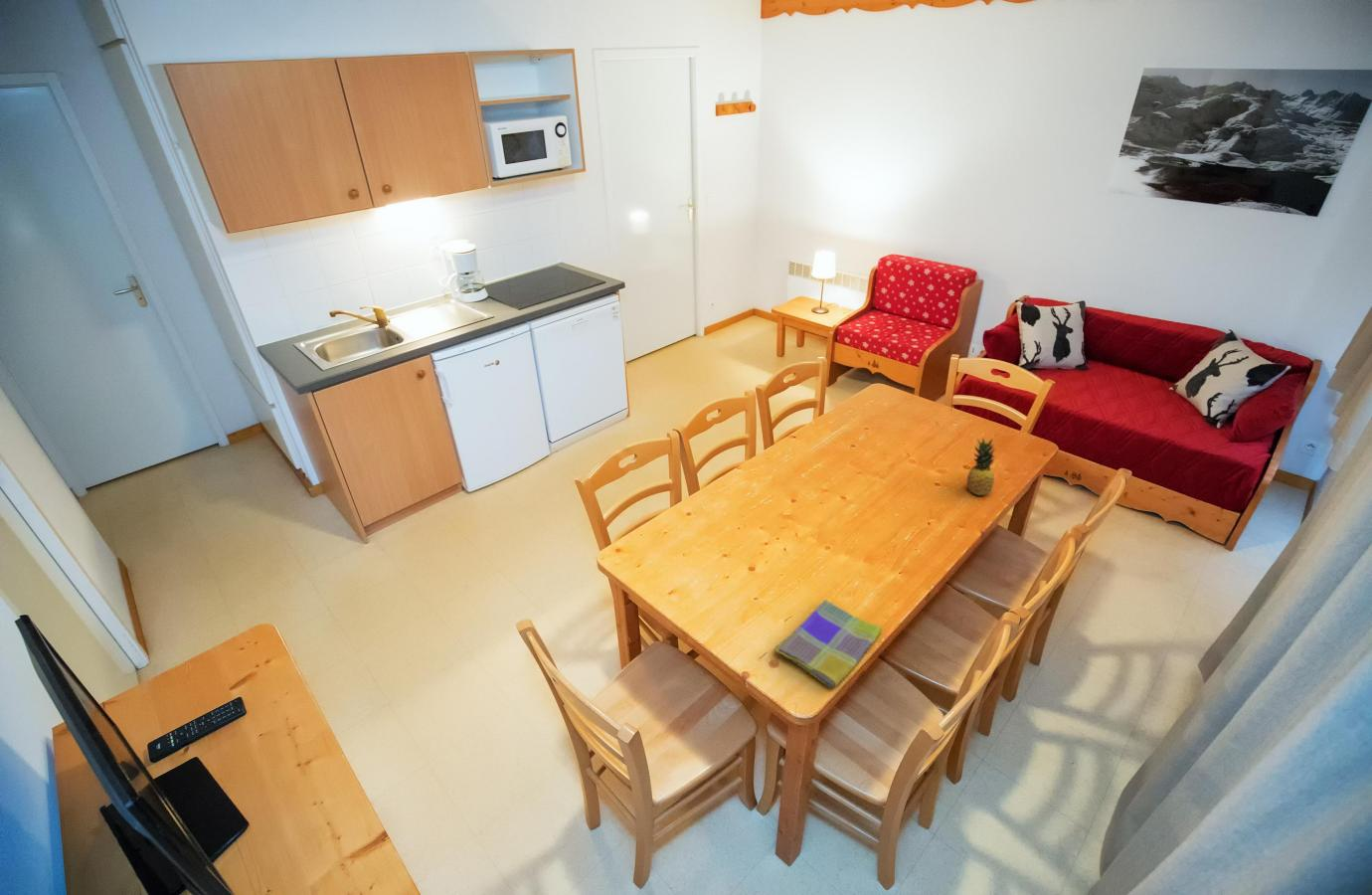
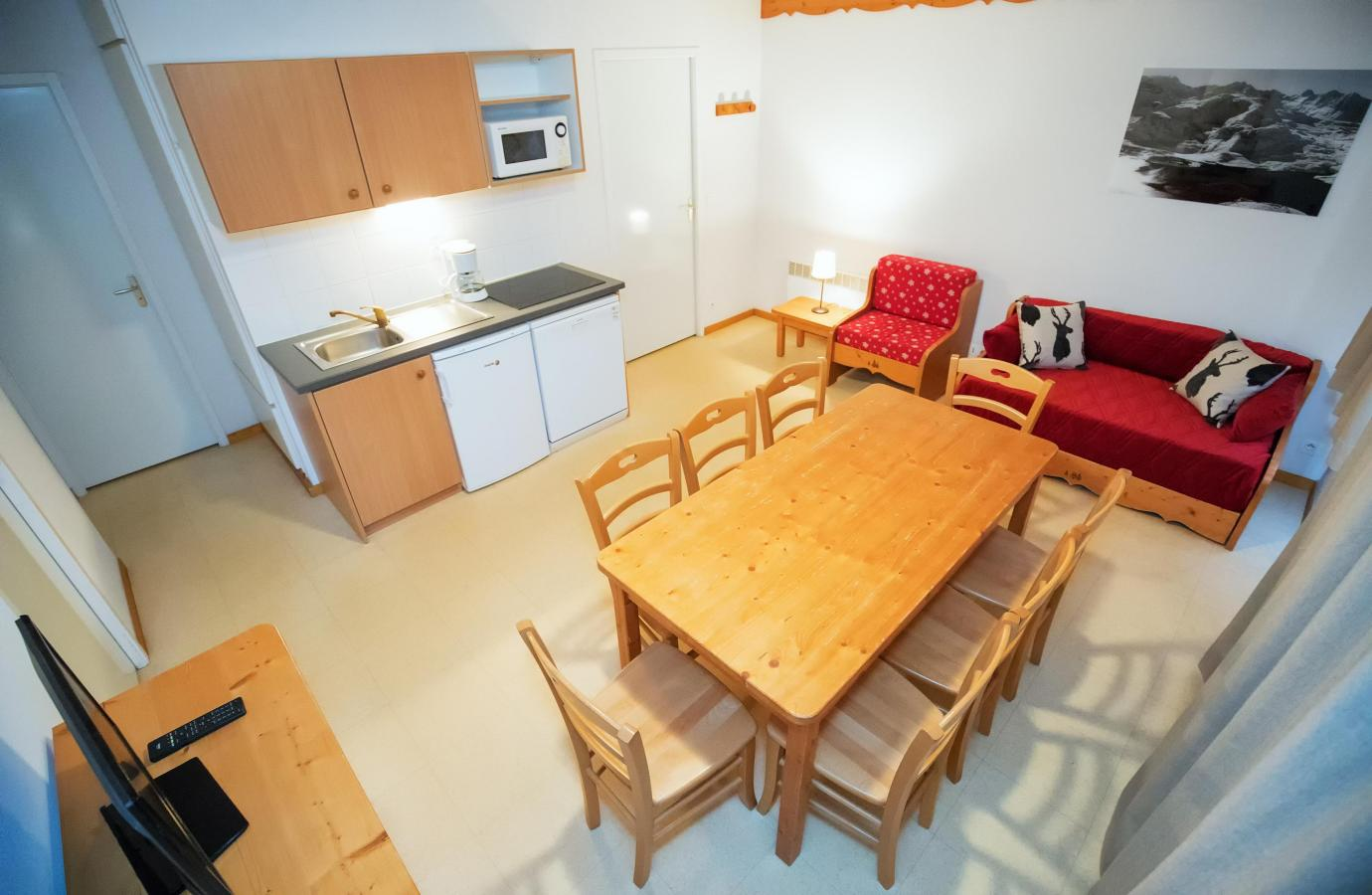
- fruit [965,437,996,496]
- dish towel [773,599,883,688]
